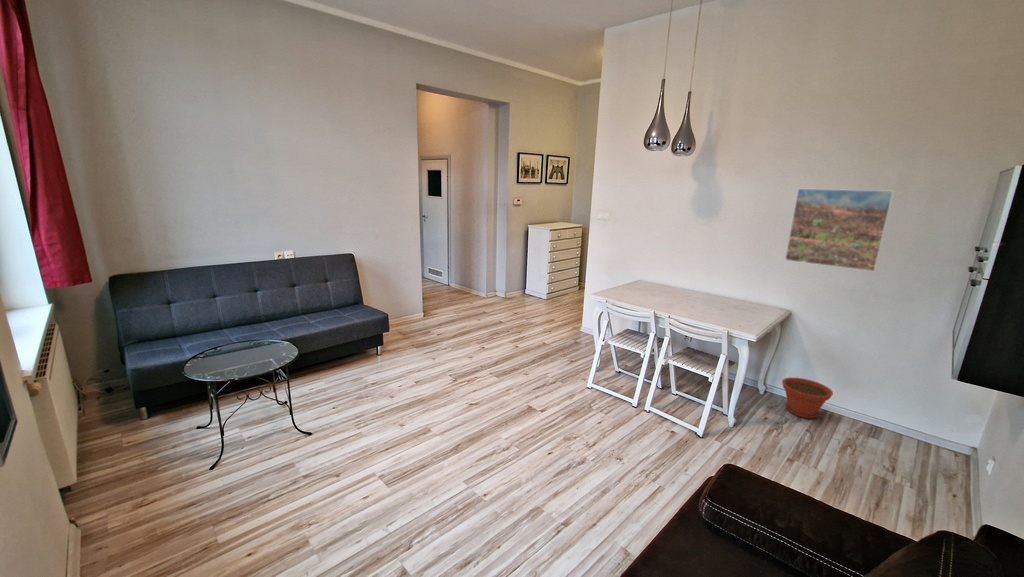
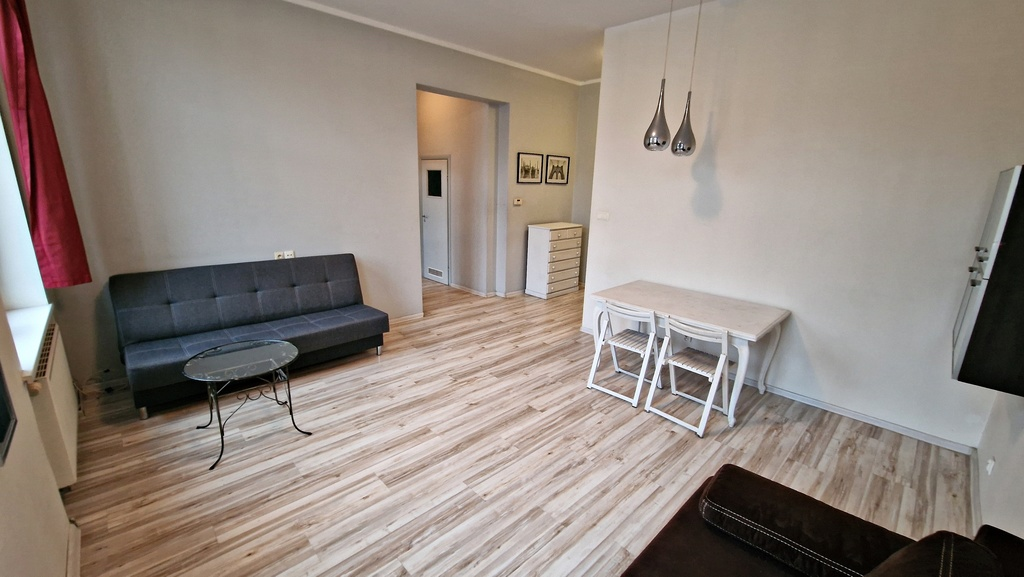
- plant pot [781,376,834,419]
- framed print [784,188,895,273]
